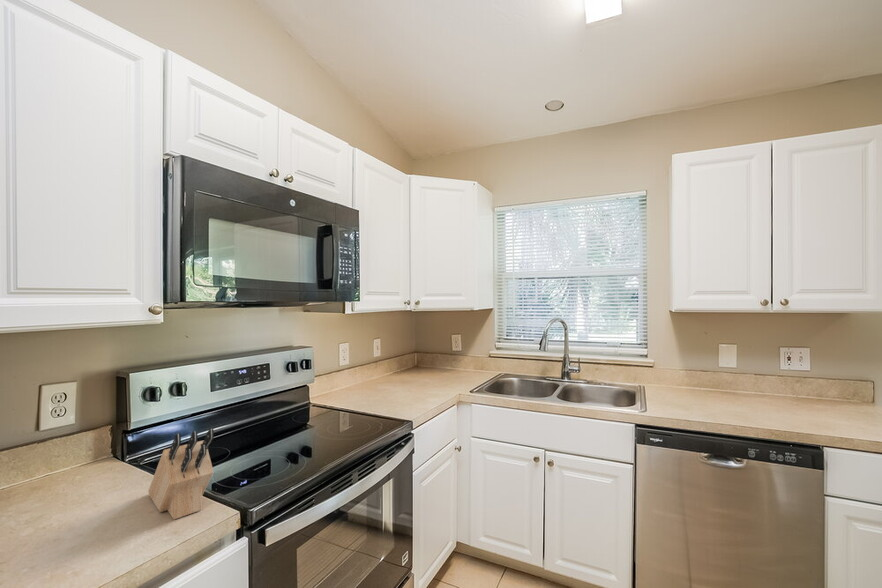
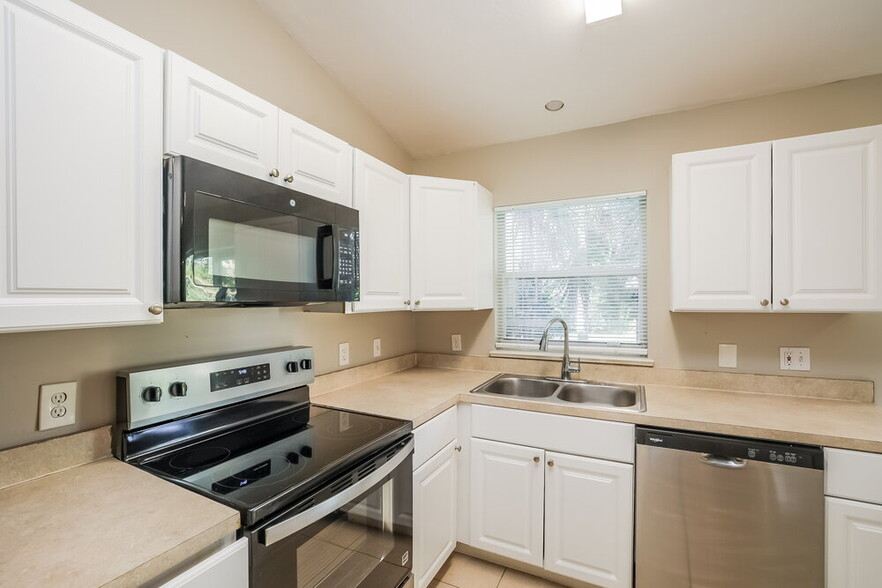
- knife block [147,427,215,520]
